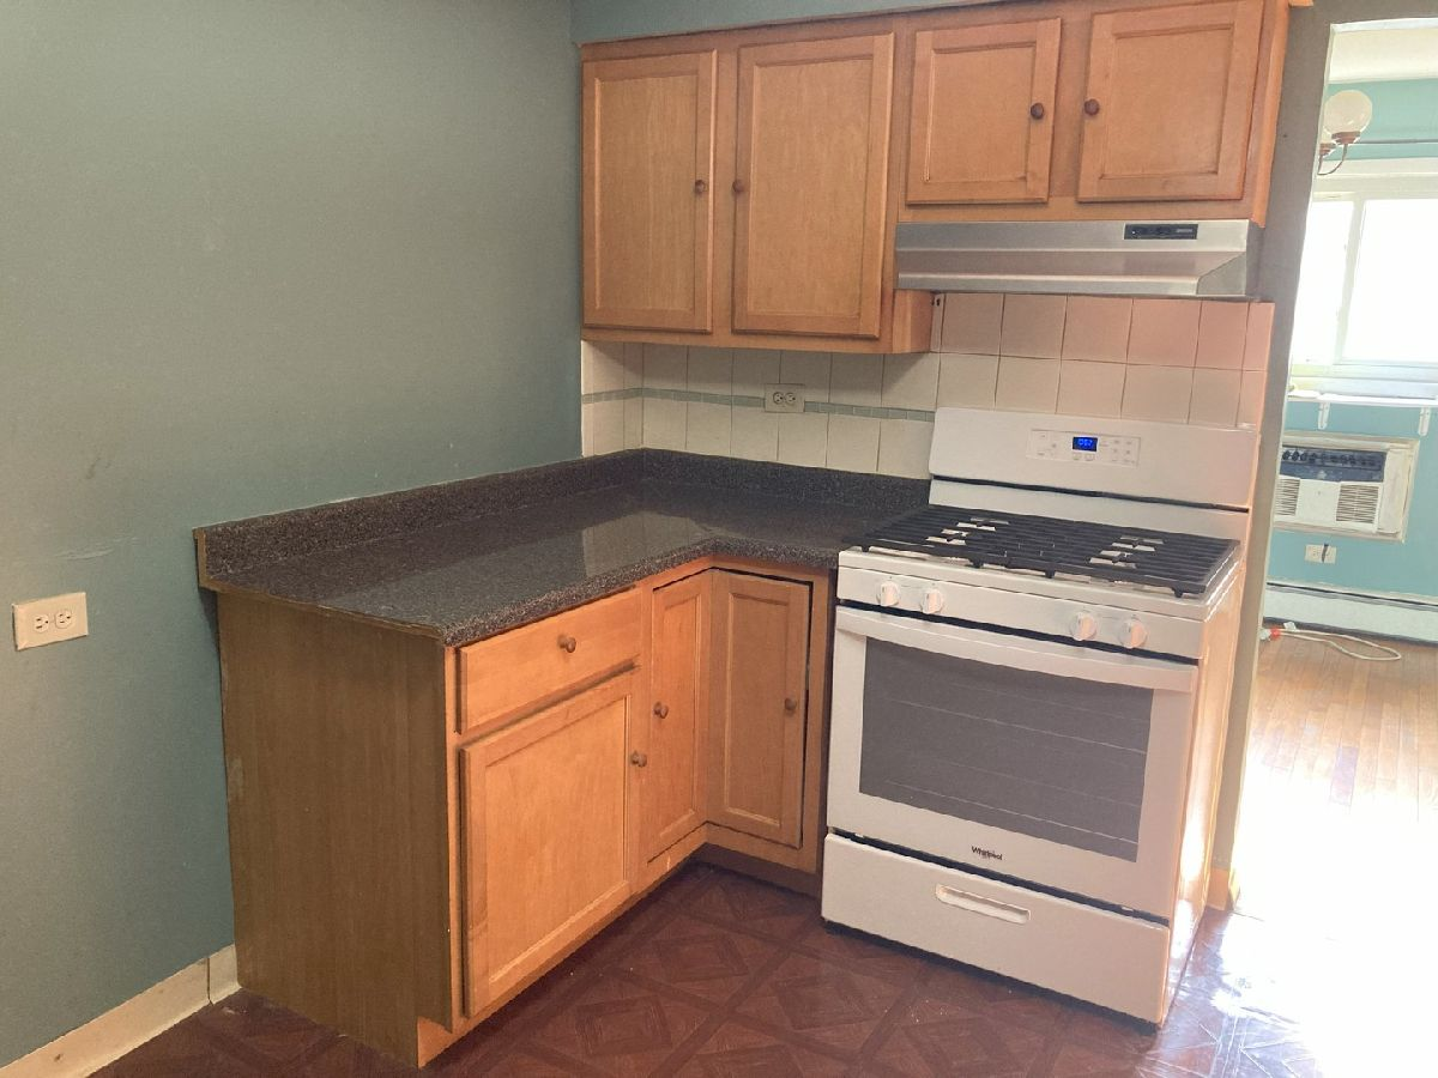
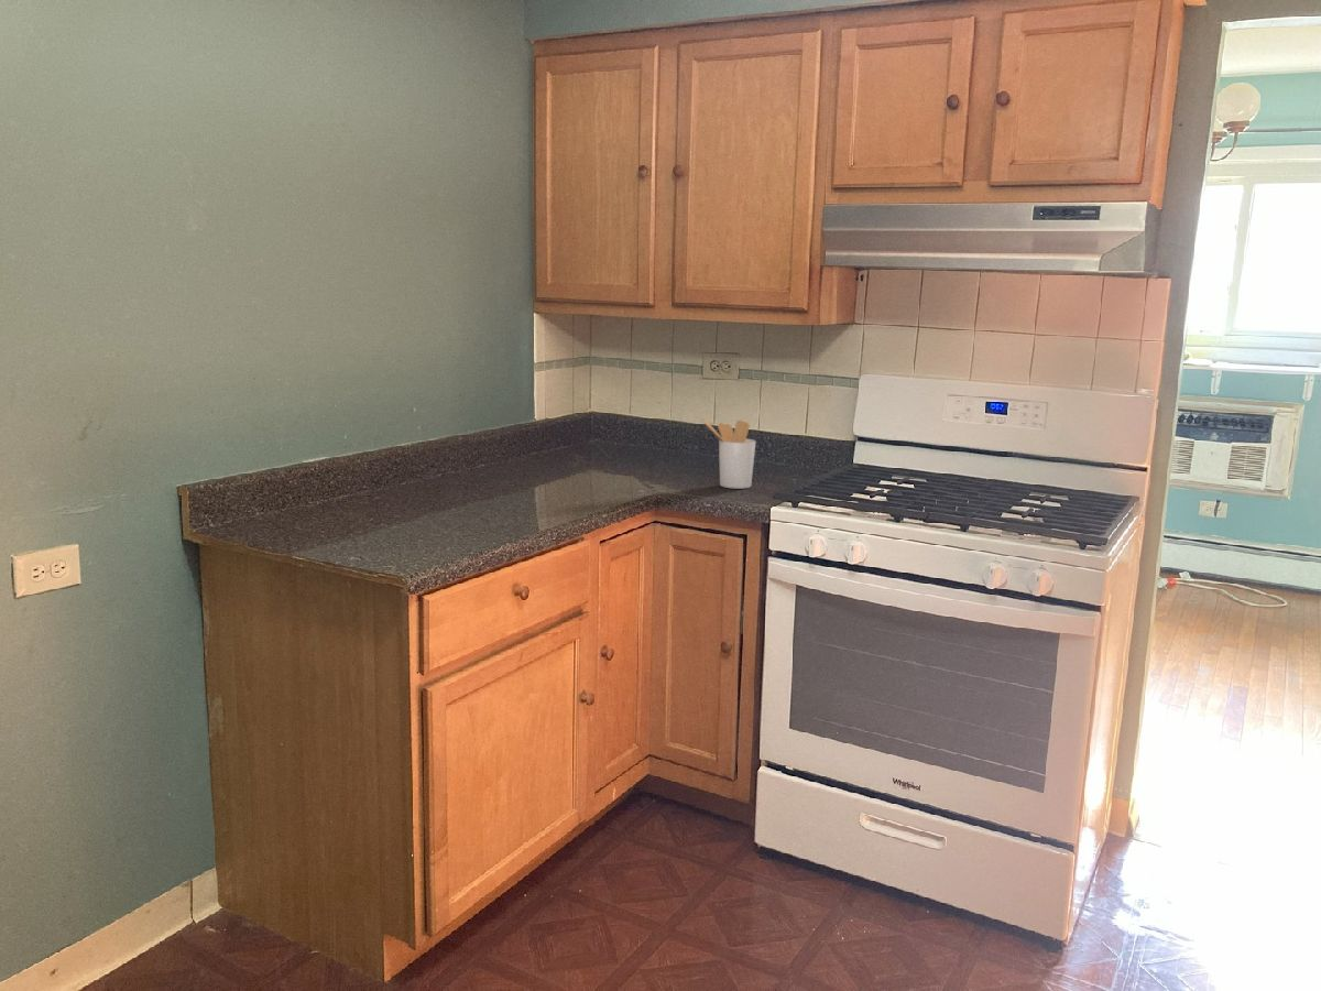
+ utensil holder [702,418,757,490]
